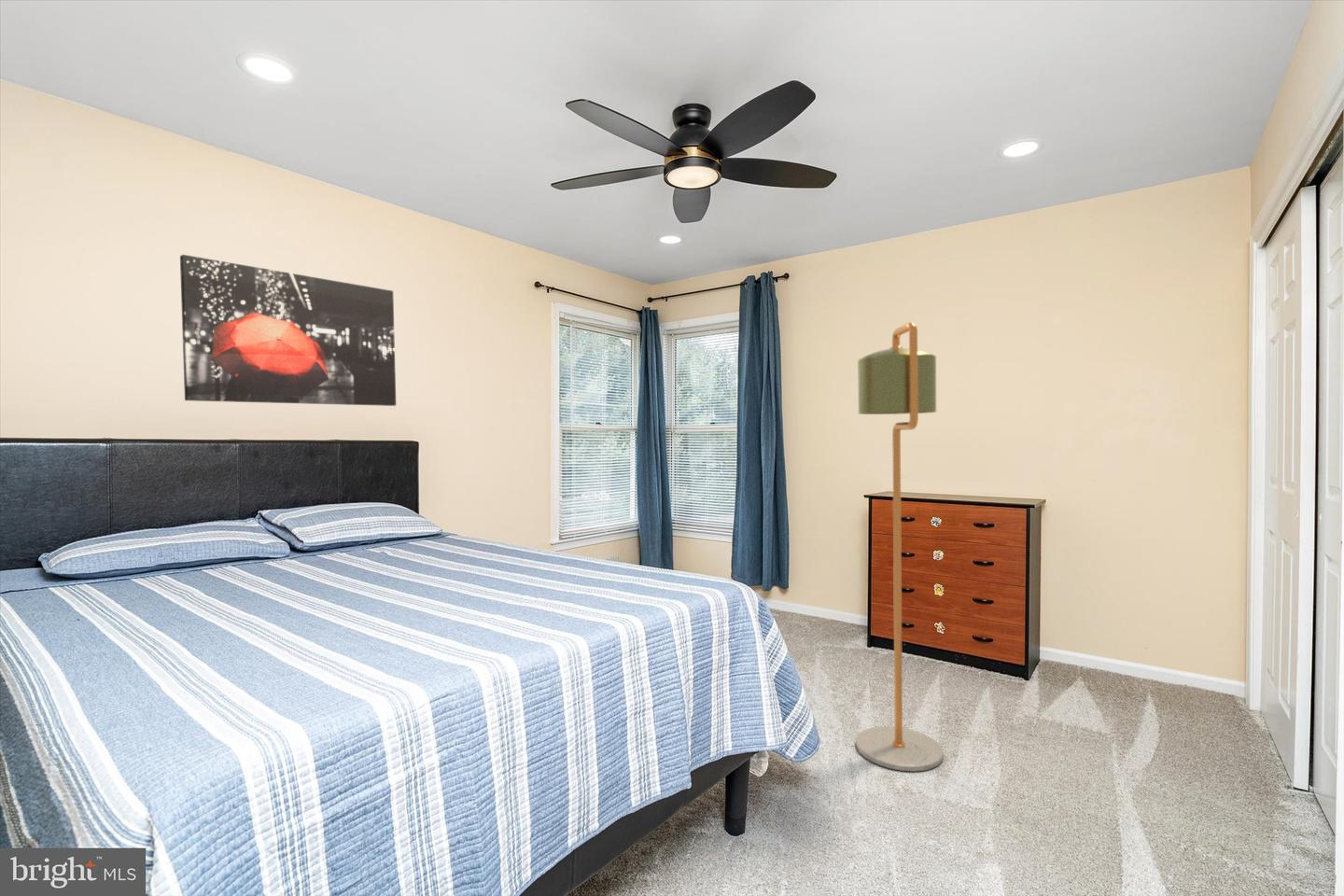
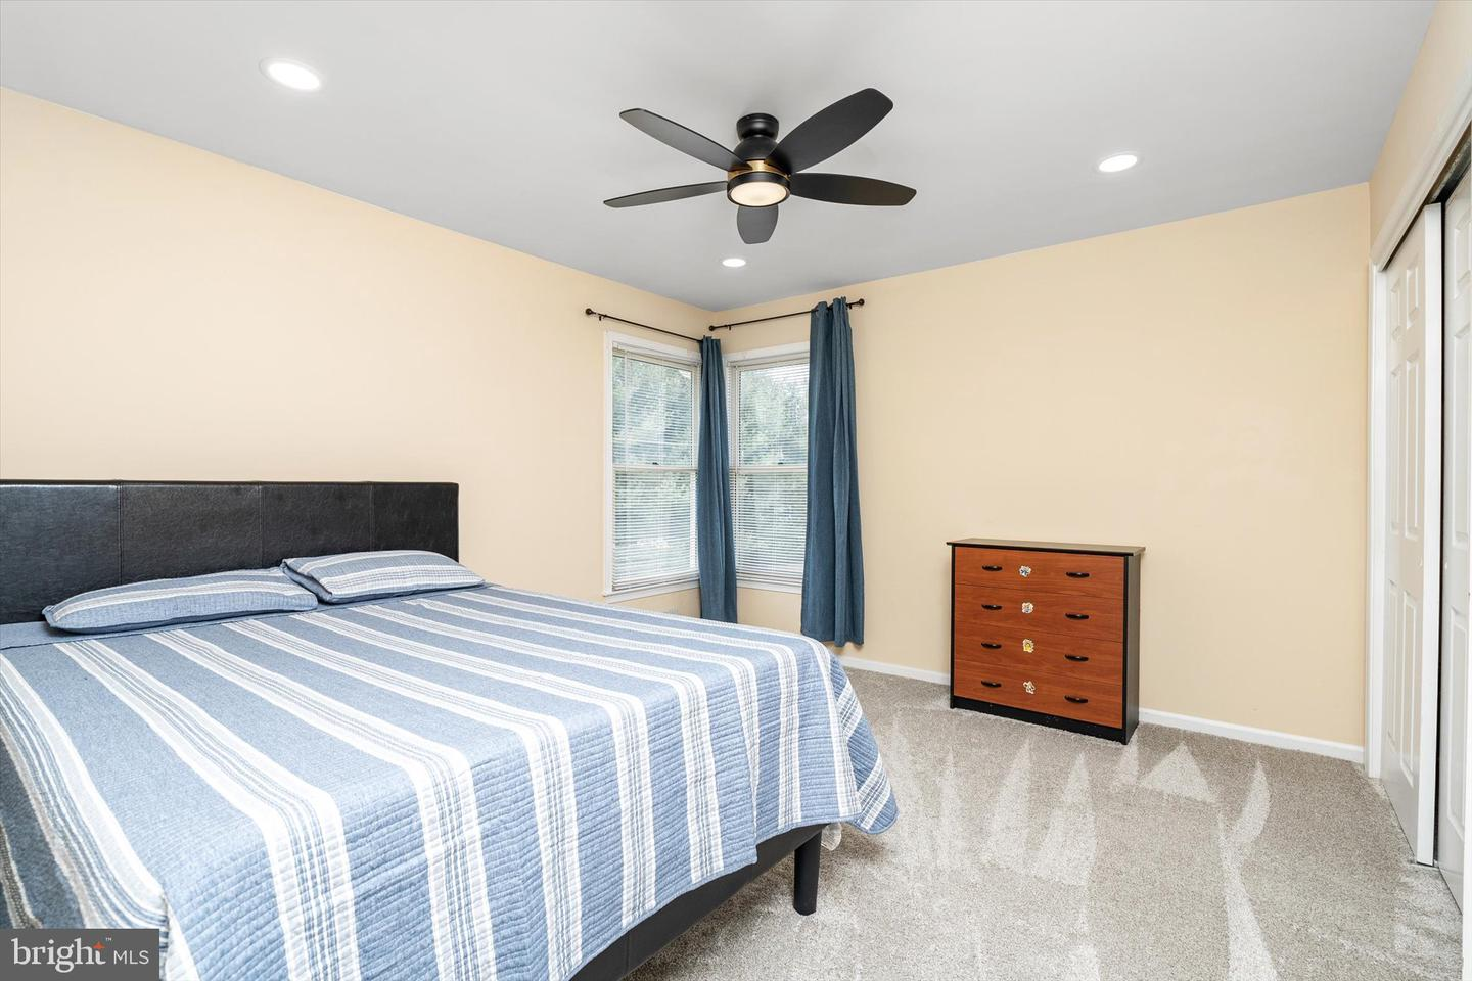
- floor lamp [855,321,945,773]
- wall art [179,254,397,407]
